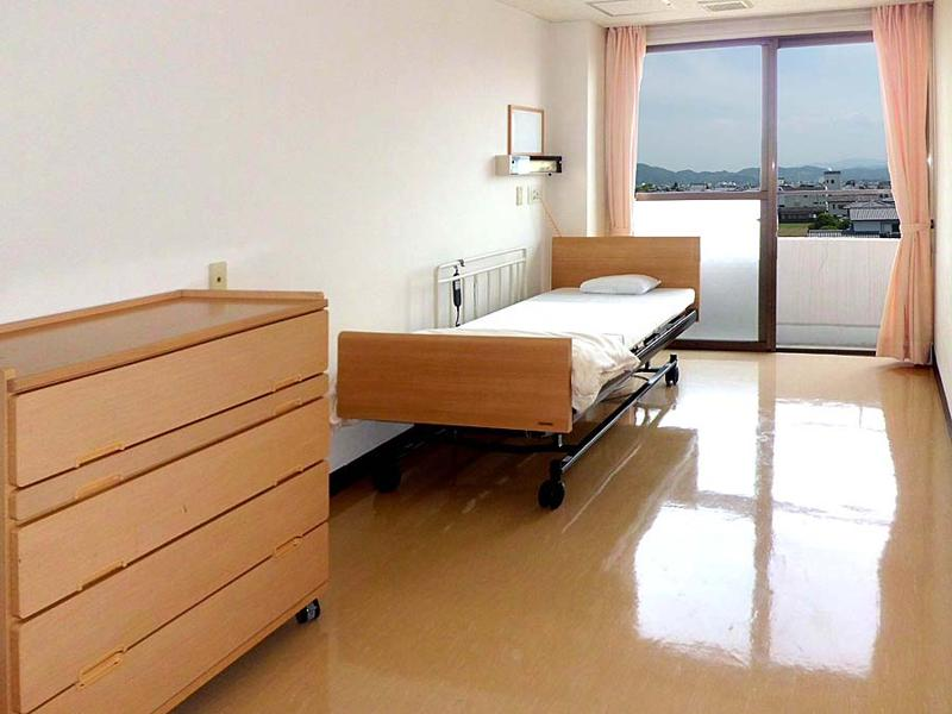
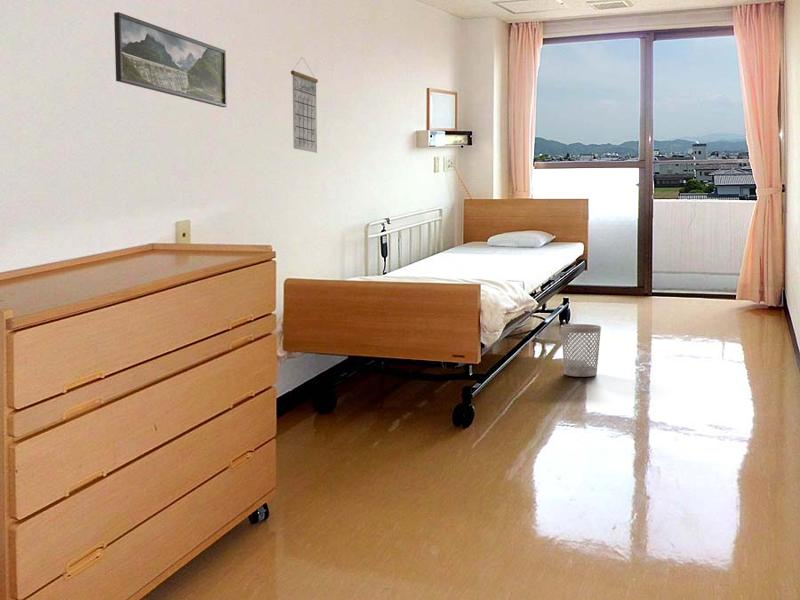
+ calendar [290,58,319,154]
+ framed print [113,11,228,108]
+ wastebasket [560,323,602,378]
